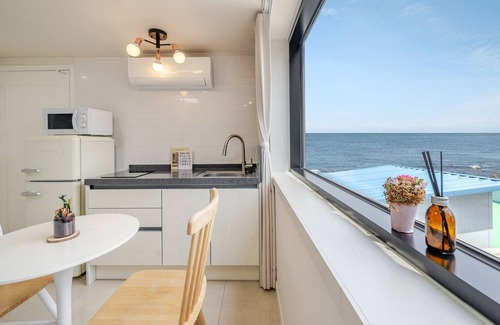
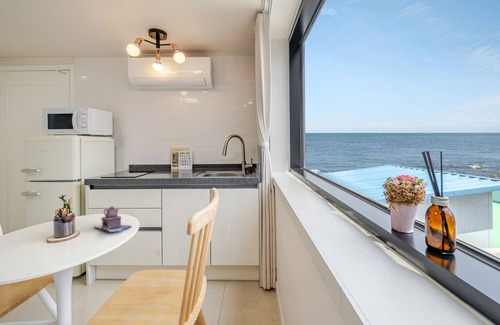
+ teapot [93,205,132,233]
